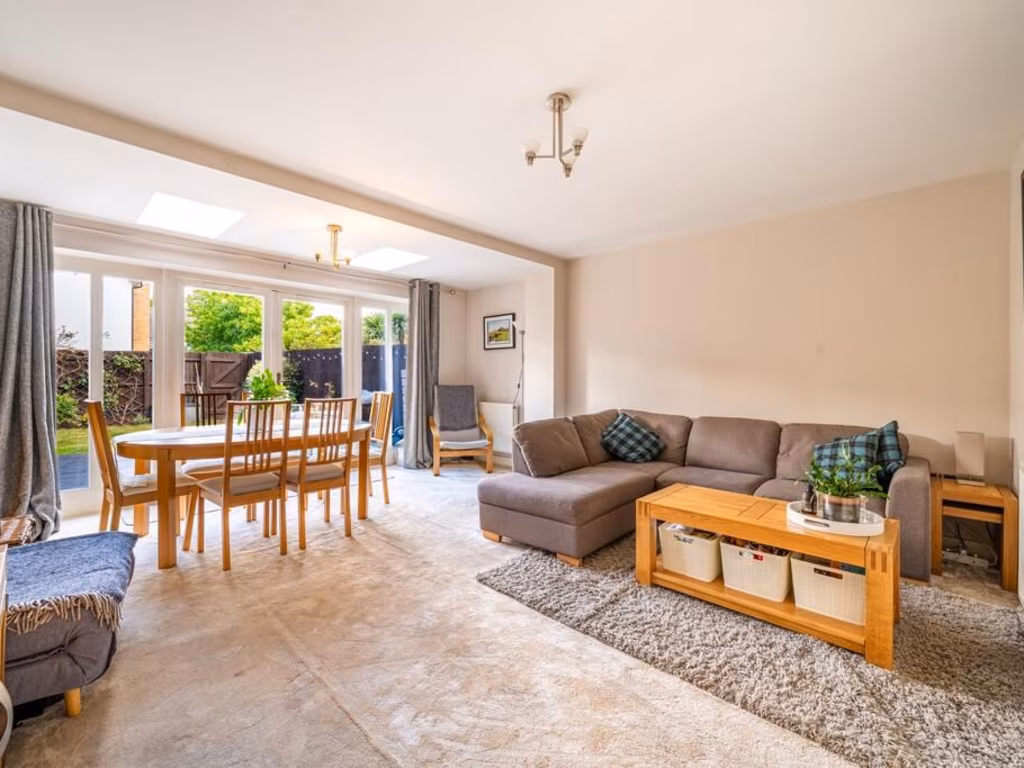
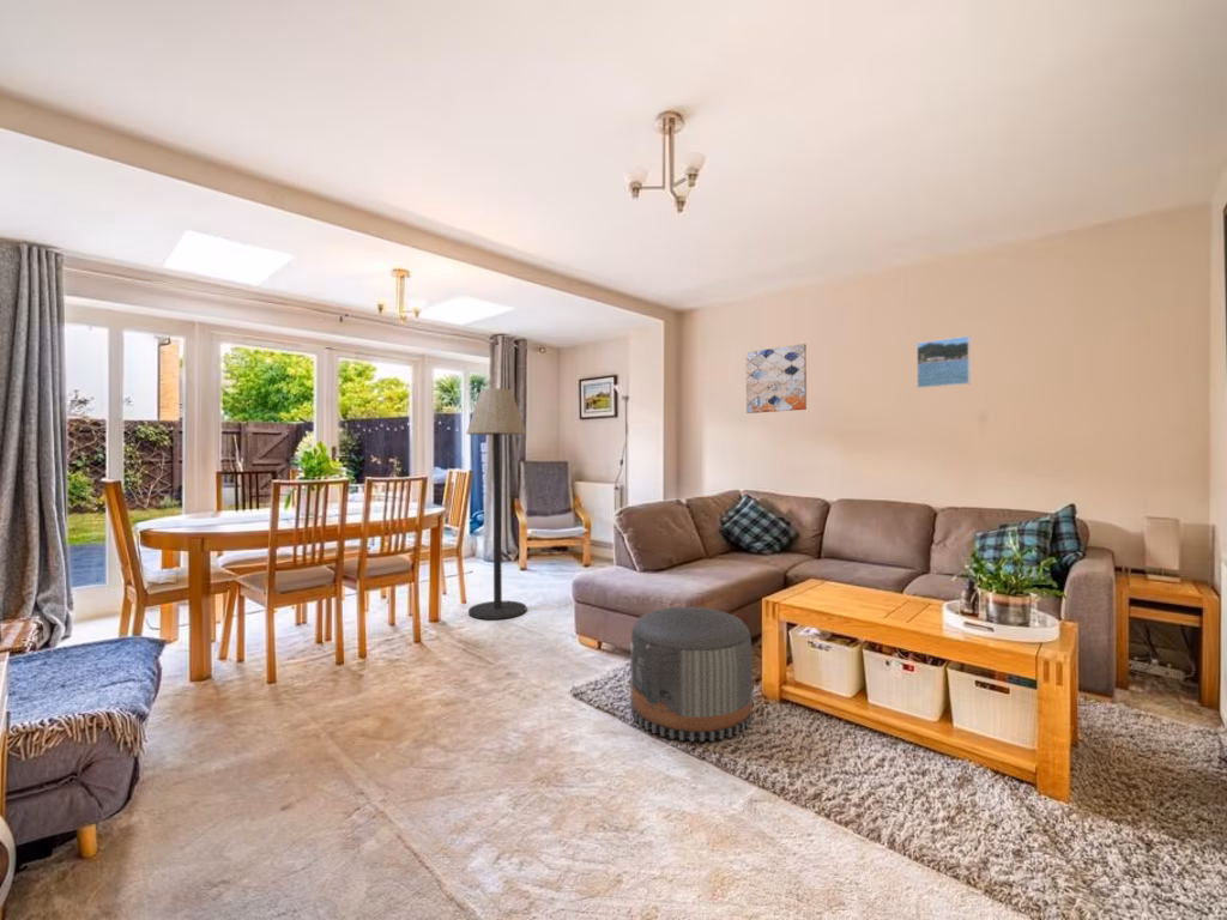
+ wall art [745,343,808,414]
+ pouf [629,606,754,743]
+ floor lamp [465,387,527,621]
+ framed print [915,334,972,389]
